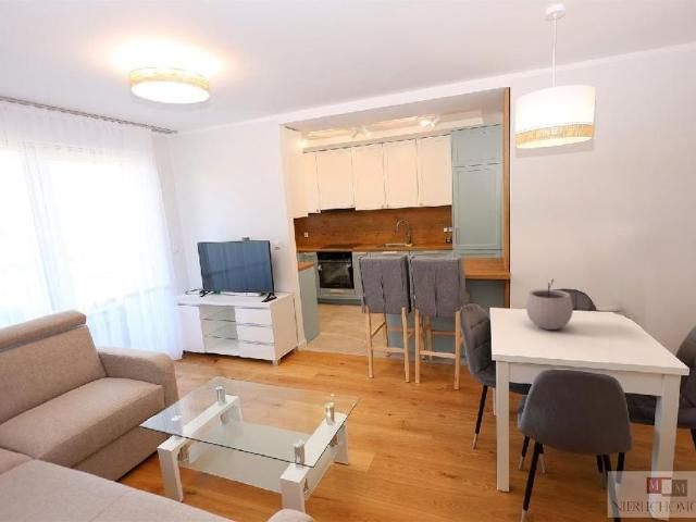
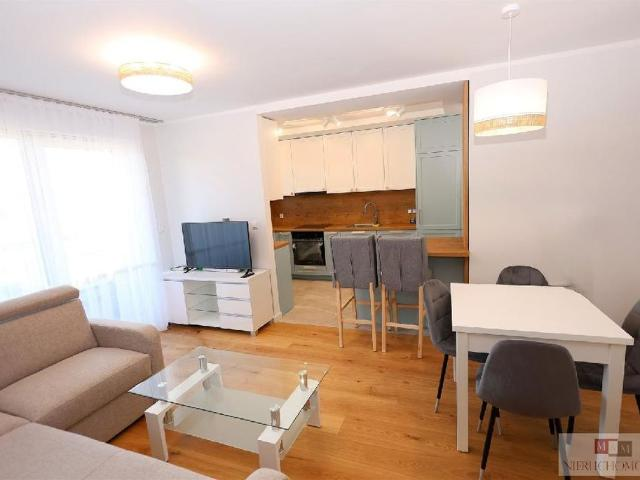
- plant pot [525,277,574,331]
